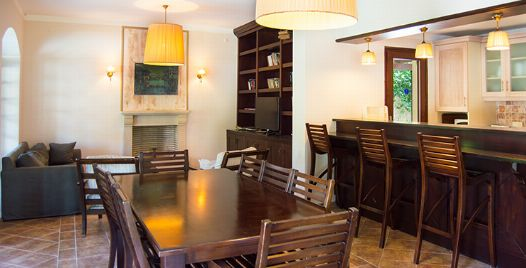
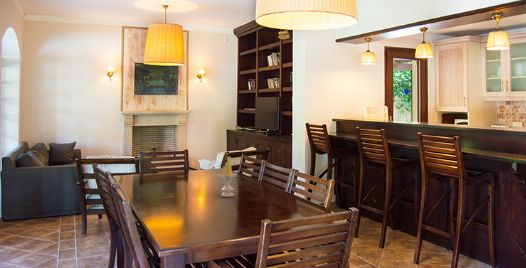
+ candle [217,156,238,198]
